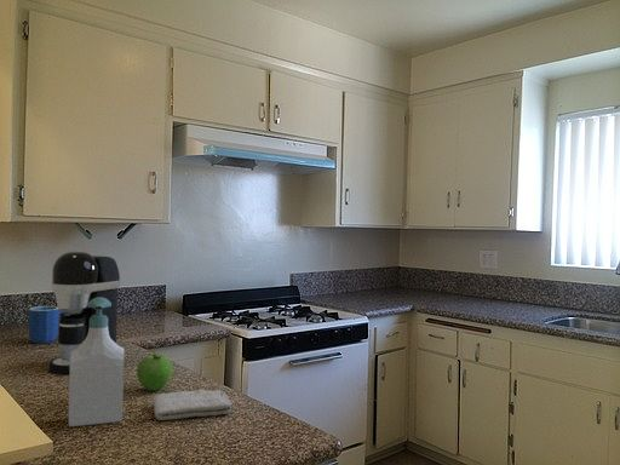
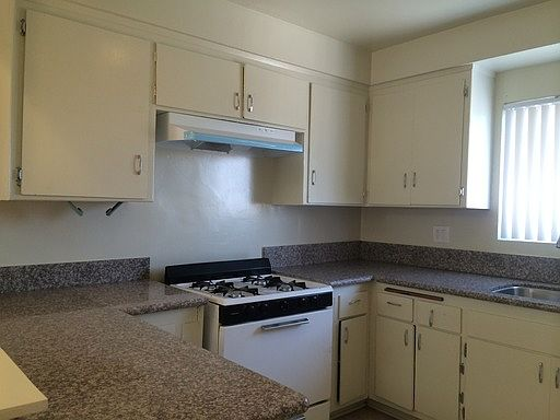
- mug [28,305,68,345]
- soap bottle [68,297,125,427]
- fruit [136,350,173,391]
- coffee maker [47,251,121,375]
- washcloth [150,389,234,421]
